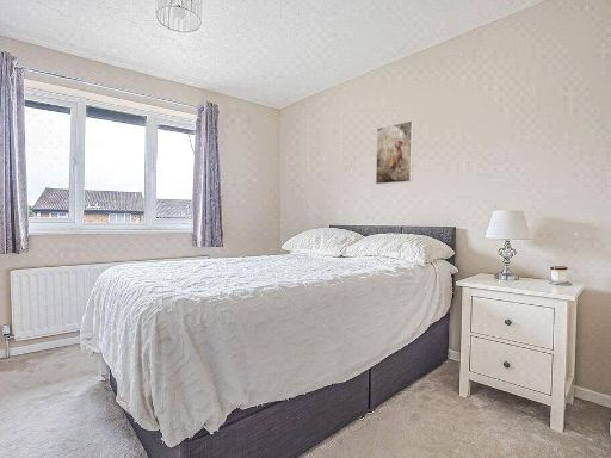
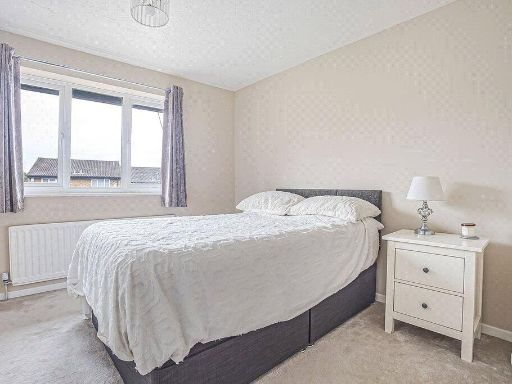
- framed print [375,119,415,185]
